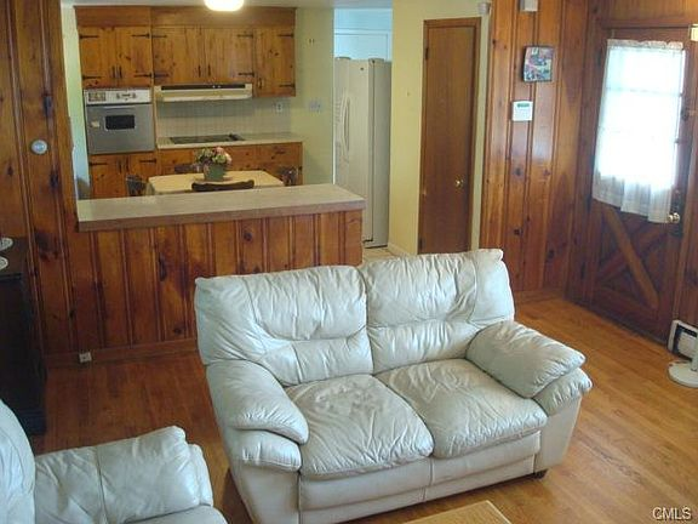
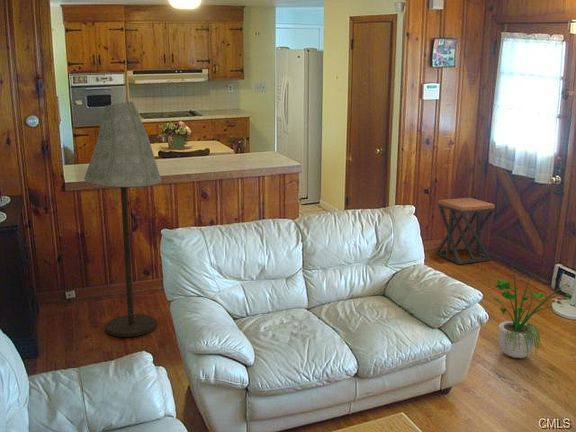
+ potted plant [490,263,573,359]
+ floor lamp [83,100,162,338]
+ stool [435,197,496,265]
